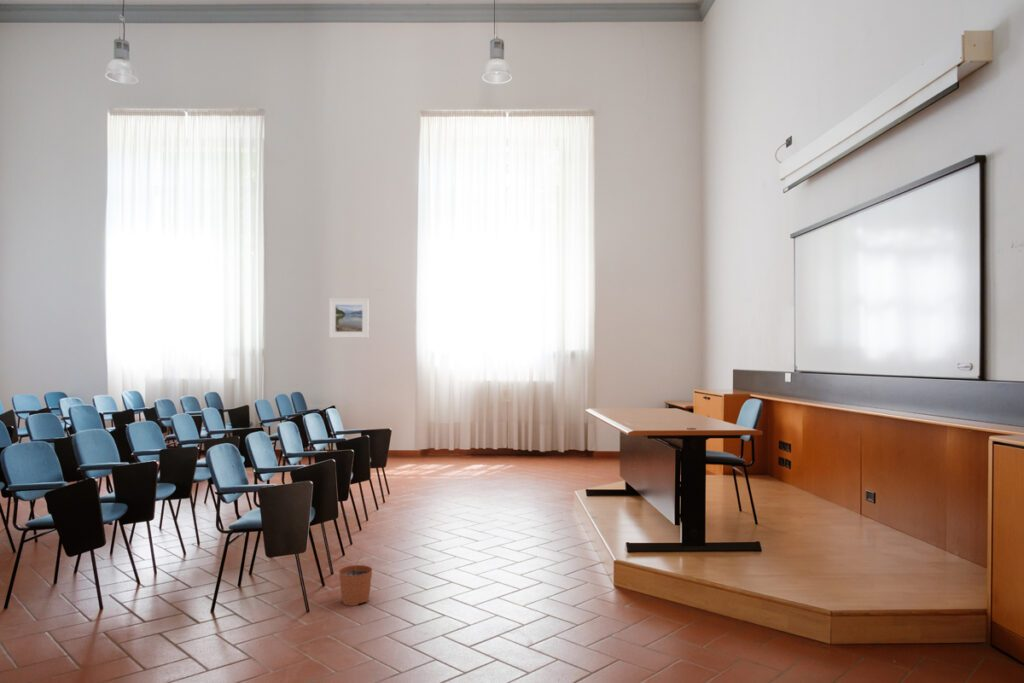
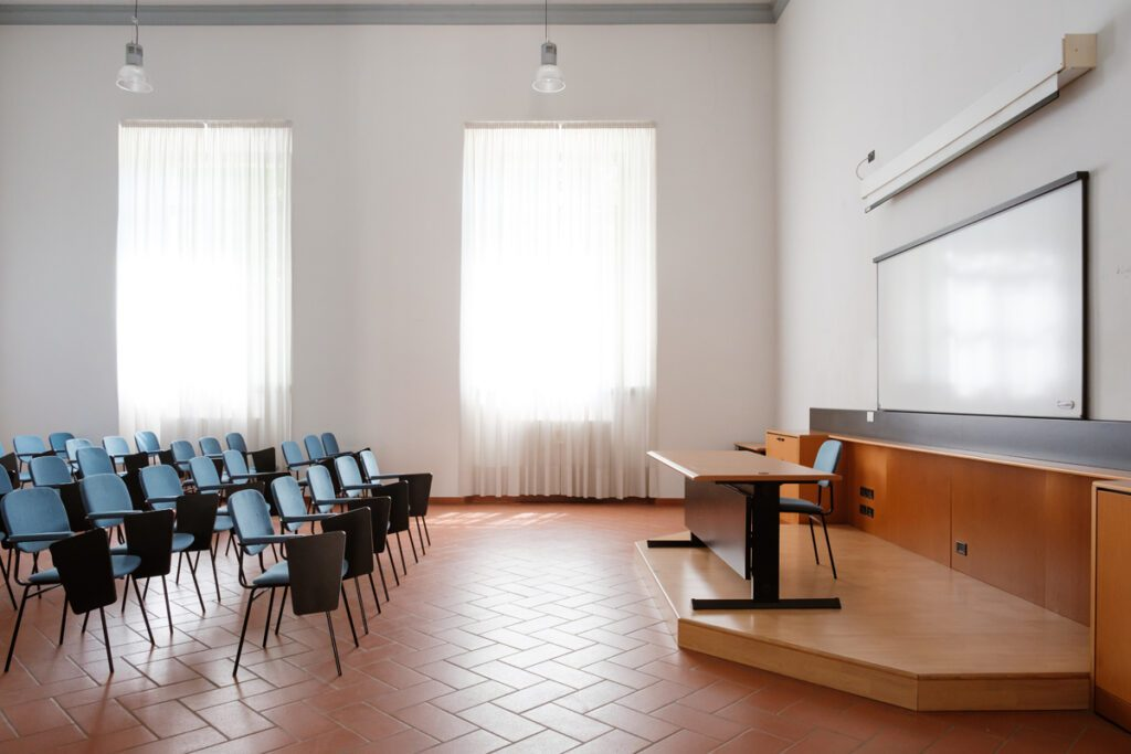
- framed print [328,298,370,339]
- plant pot [338,555,373,607]
